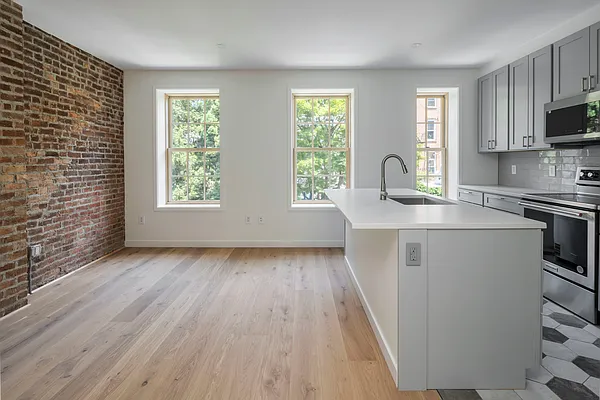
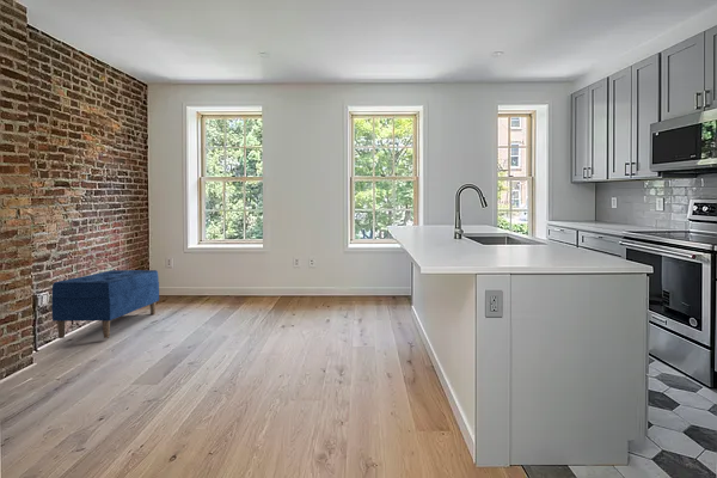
+ bench [50,269,160,339]
